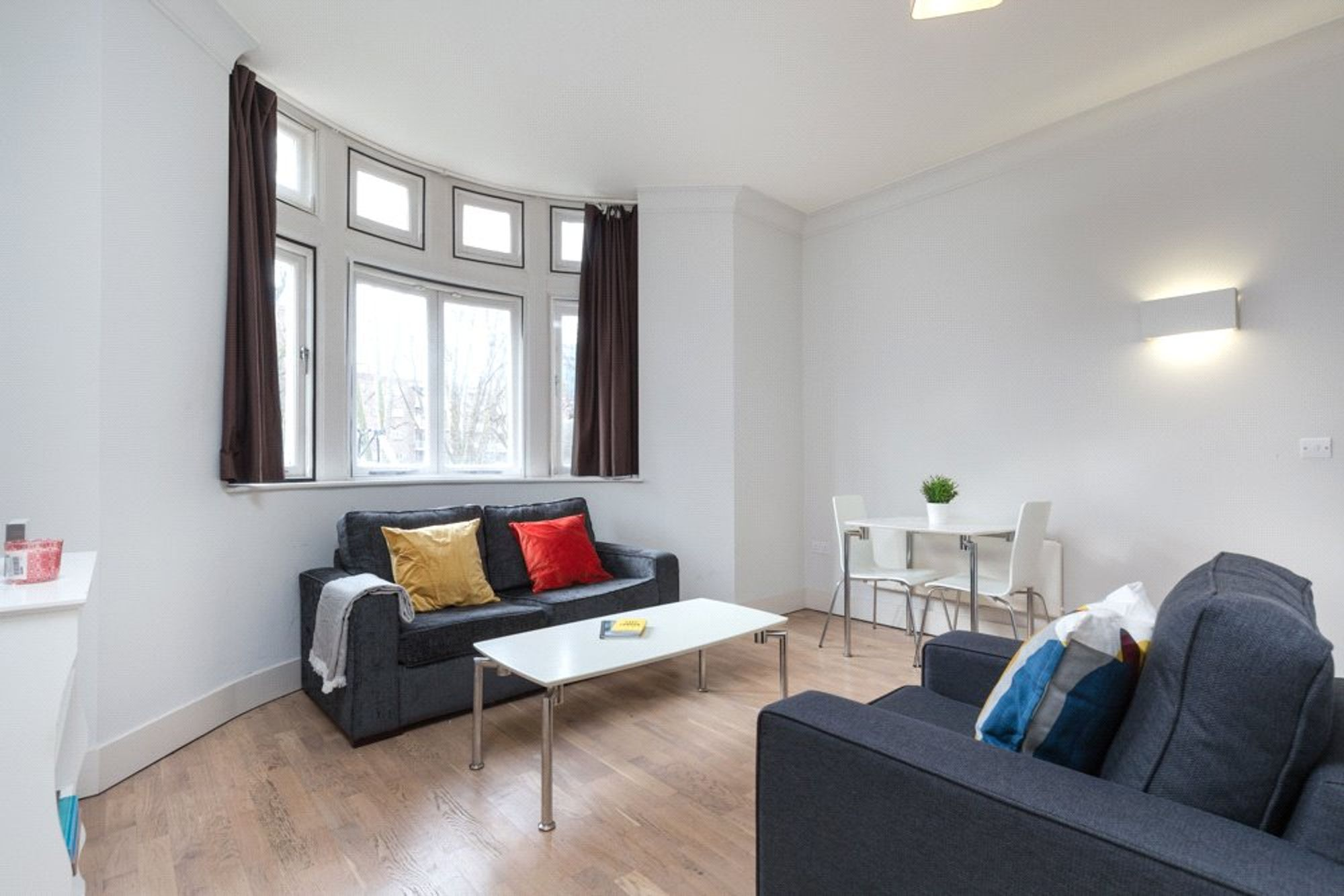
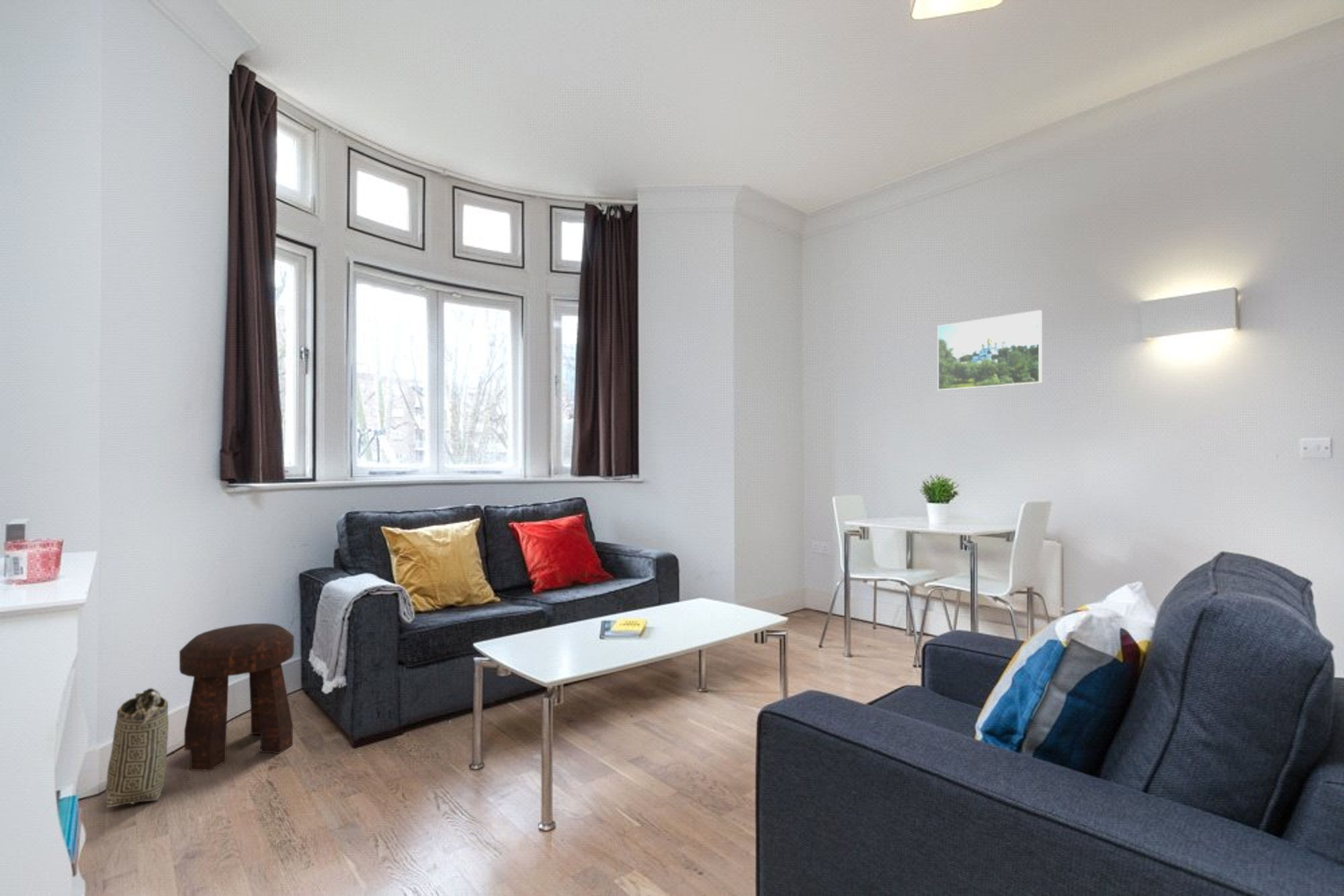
+ basket [105,688,169,808]
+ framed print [937,310,1043,392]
+ stool [179,623,295,772]
